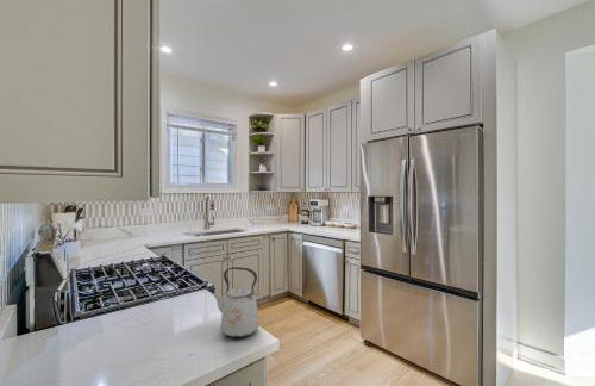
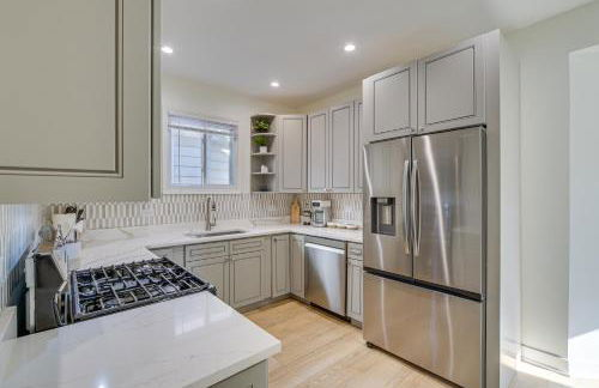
- kettle [212,266,261,338]
